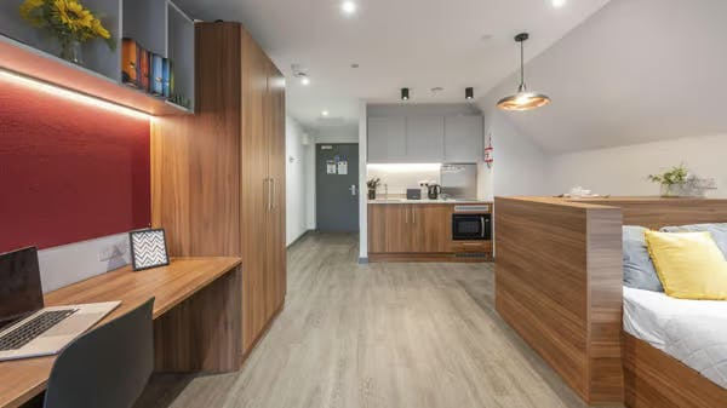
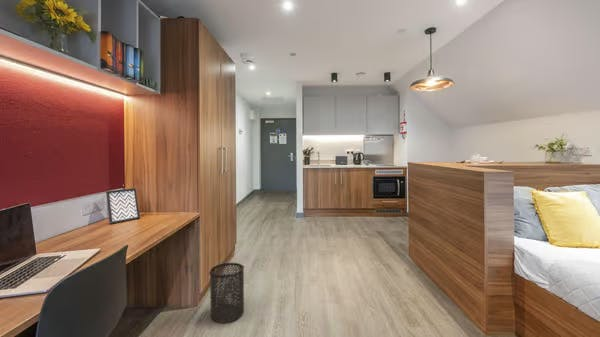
+ trash can [208,262,245,324]
